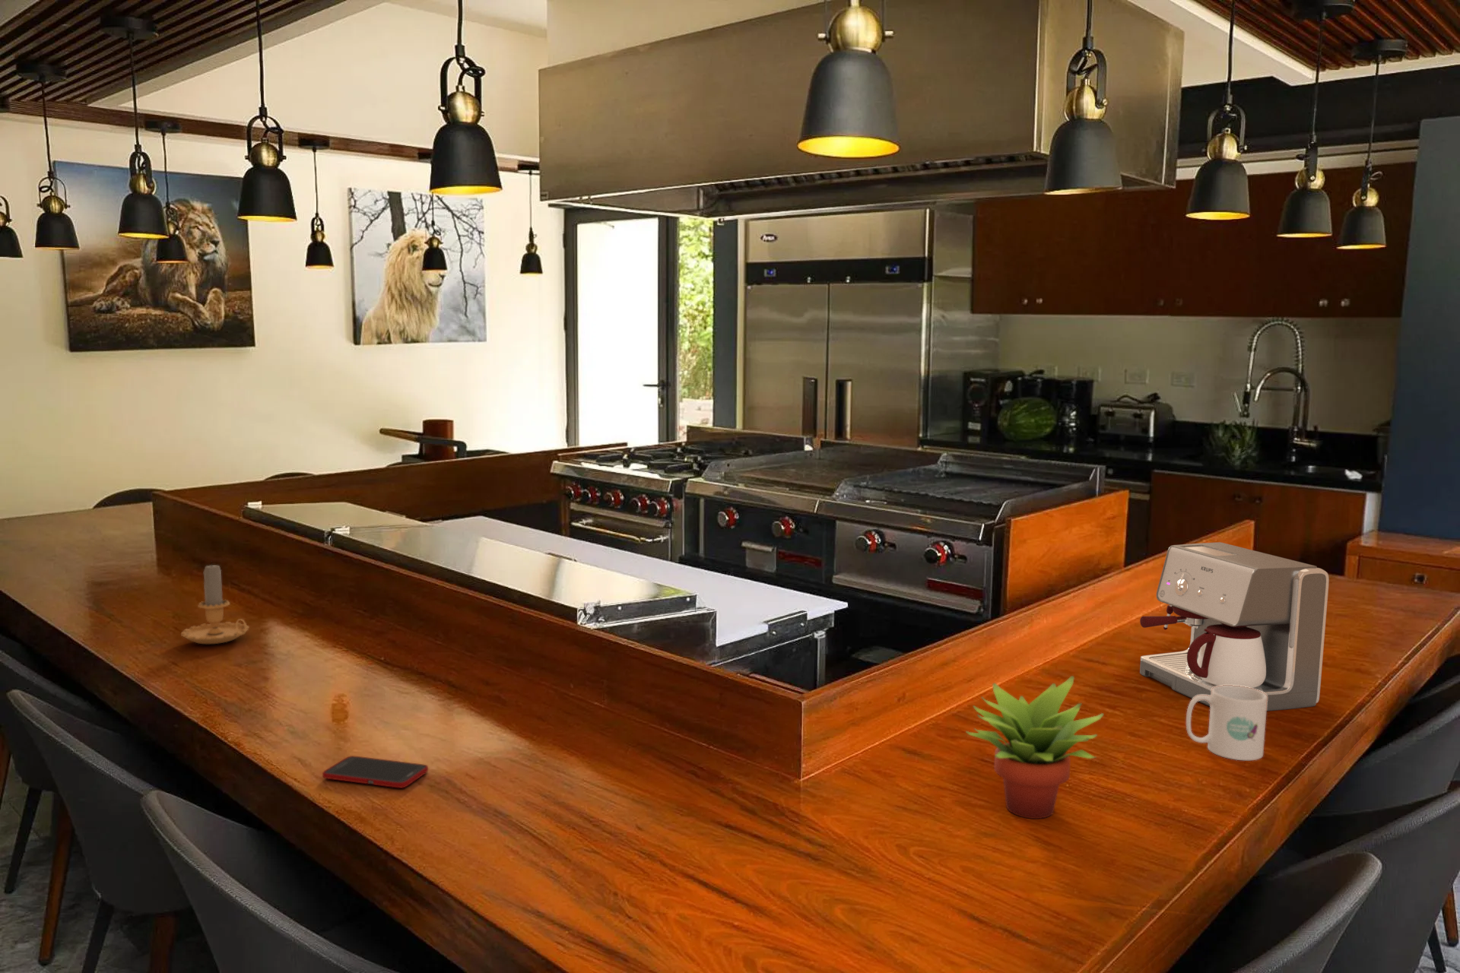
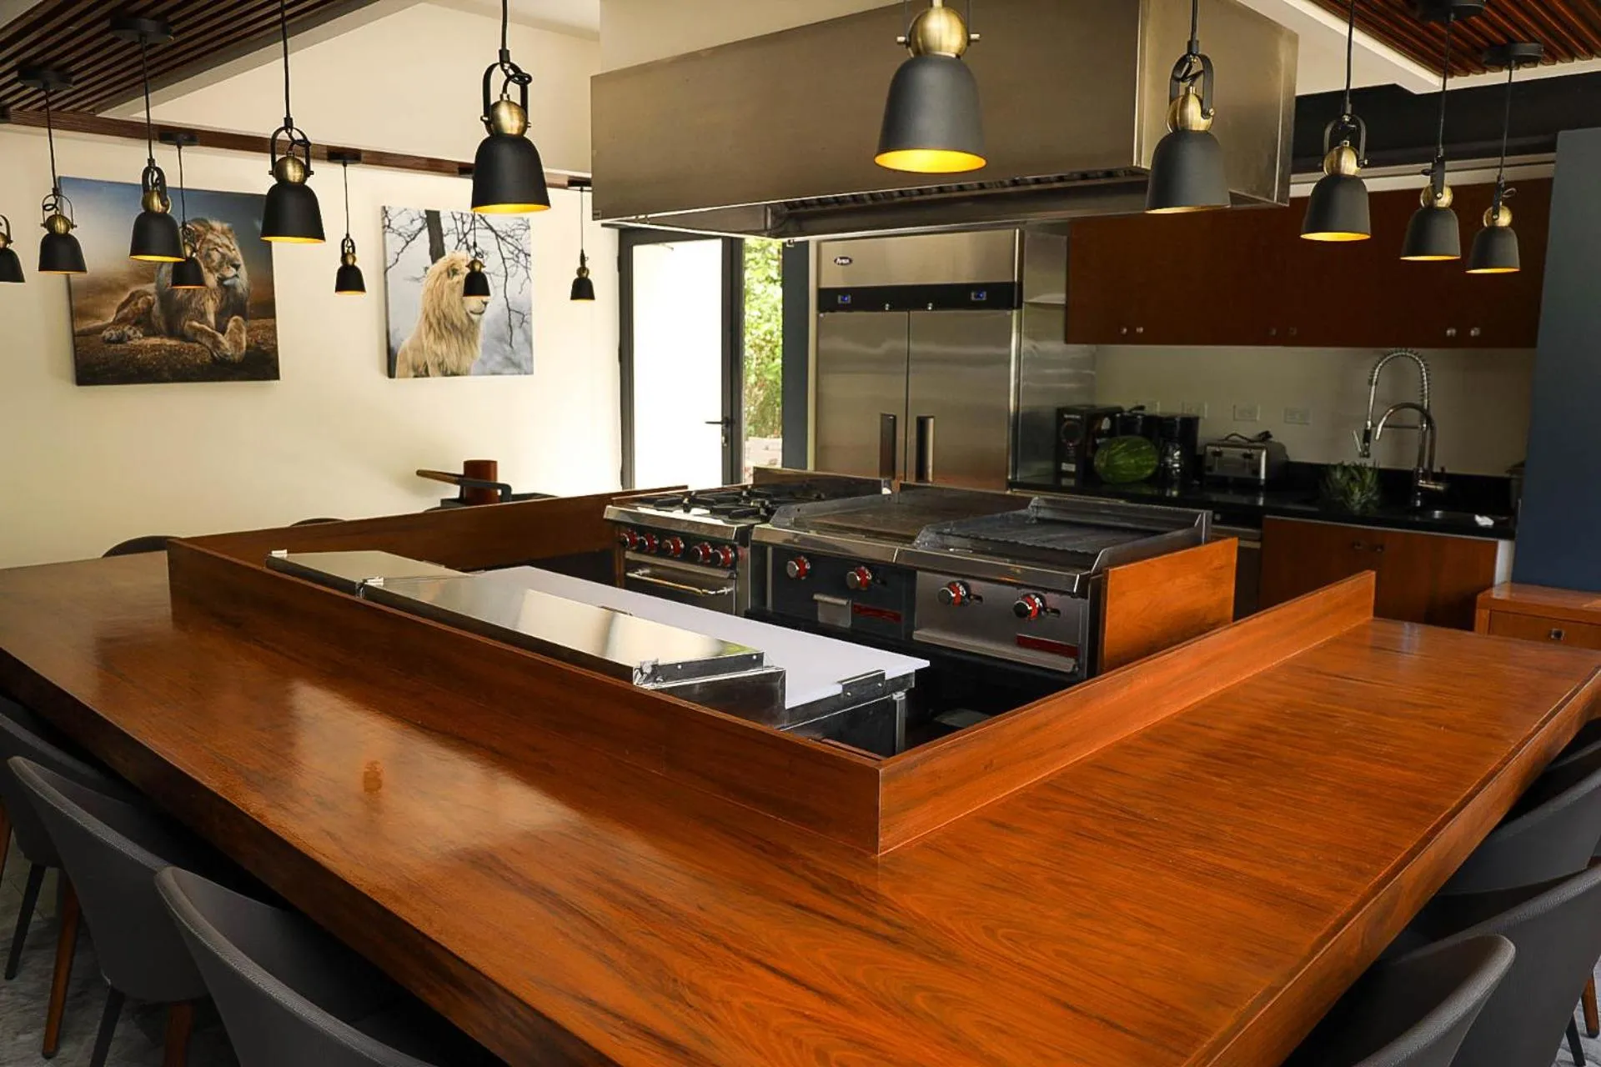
- succulent plant [965,675,1105,820]
- coffee maker [1140,541,1330,711]
- mug [1185,685,1268,761]
- candle [180,561,250,645]
- cell phone [322,755,429,789]
